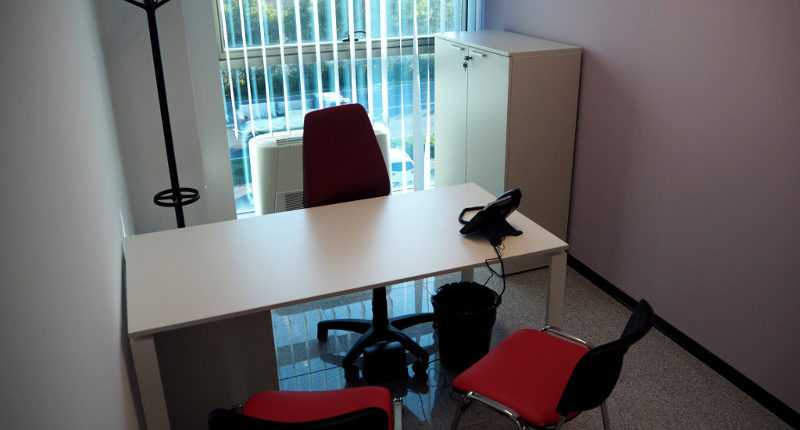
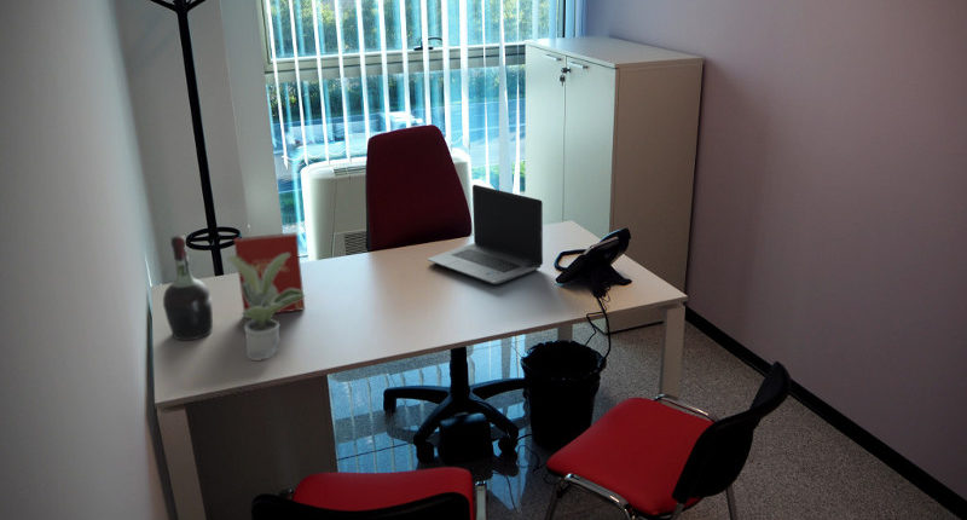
+ potted plant [226,254,306,362]
+ laptop computer [427,184,544,285]
+ cognac bottle [162,235,214,341]
+ book [233,231,306,314]
